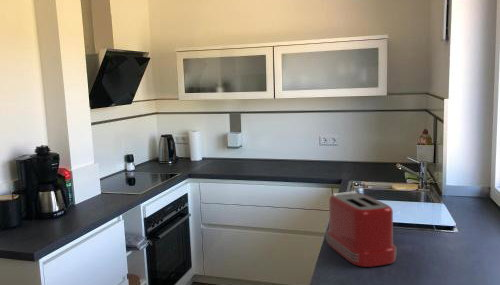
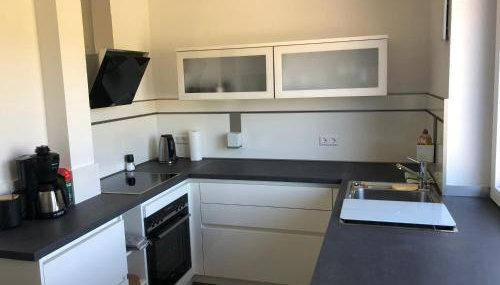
- toaster [325,191,398,268]
